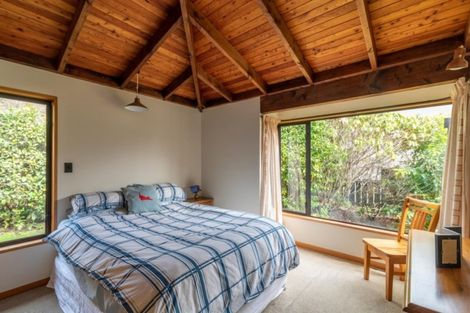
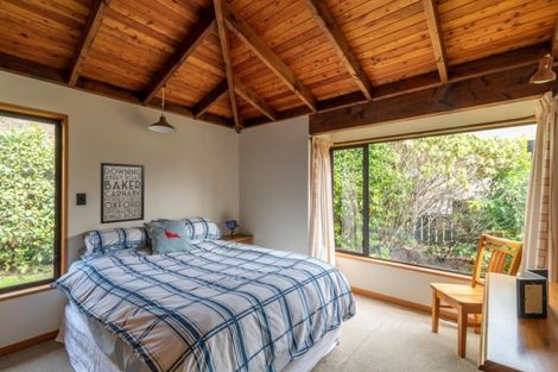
+ wall art [99,162,146,225]
